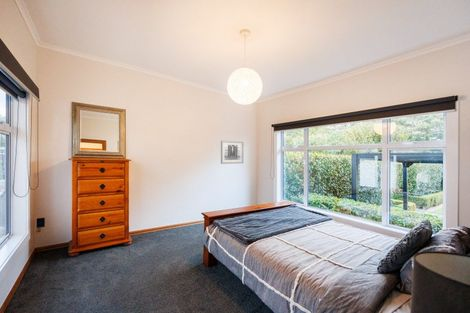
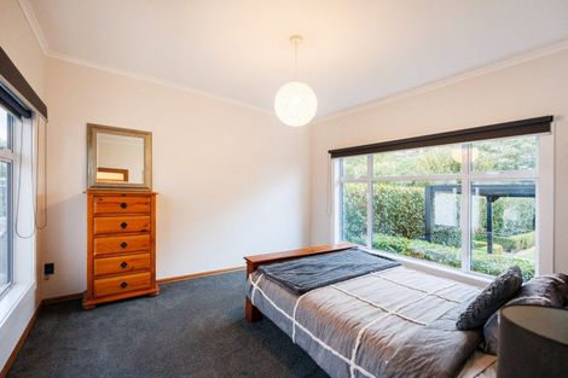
- wall art [220,140,244,165]
